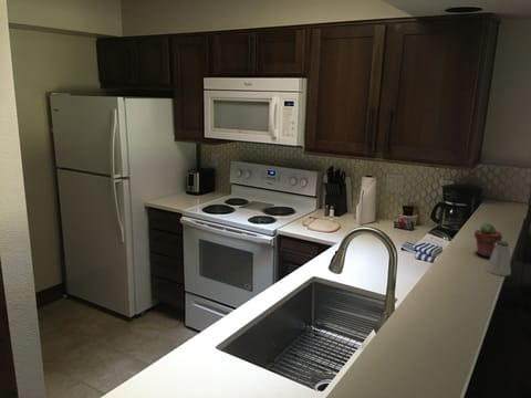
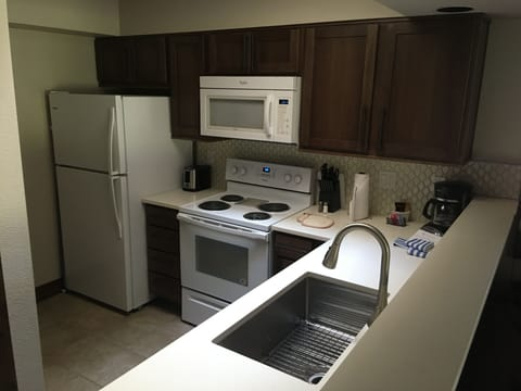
- potted succulent [473,222,503,259]
- saltshaker [486,240,512,276]
